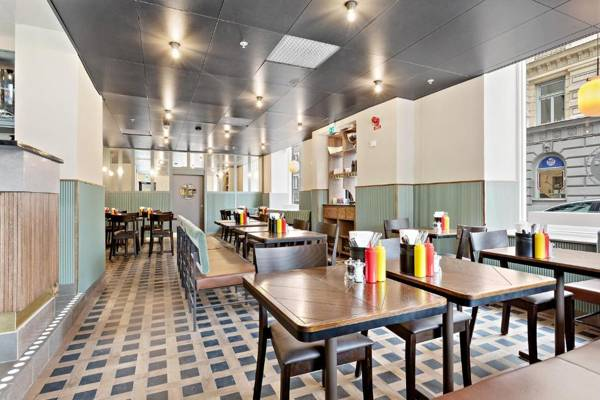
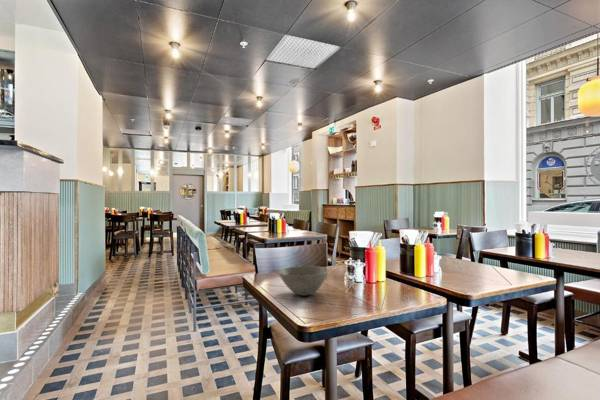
+ bowl [278,265,330,297]
